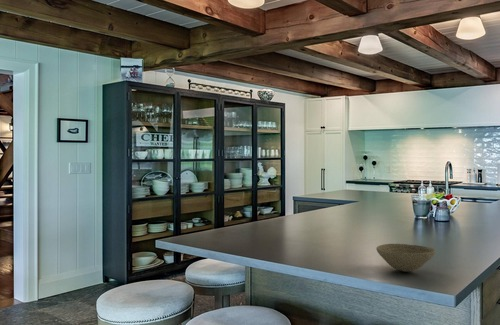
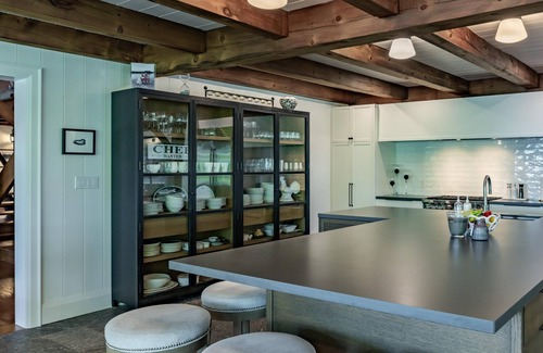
- bowl [375,243,437,273]
